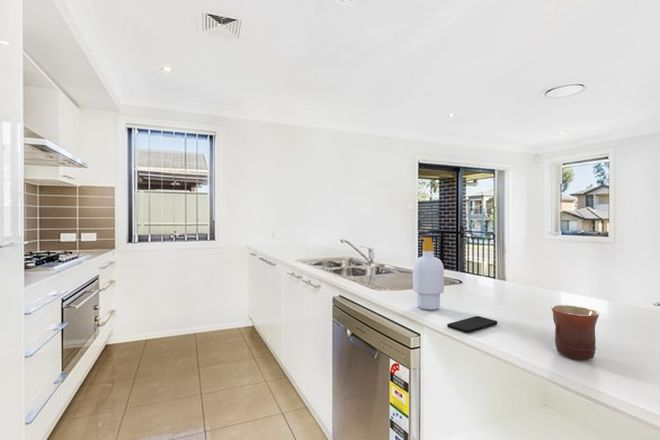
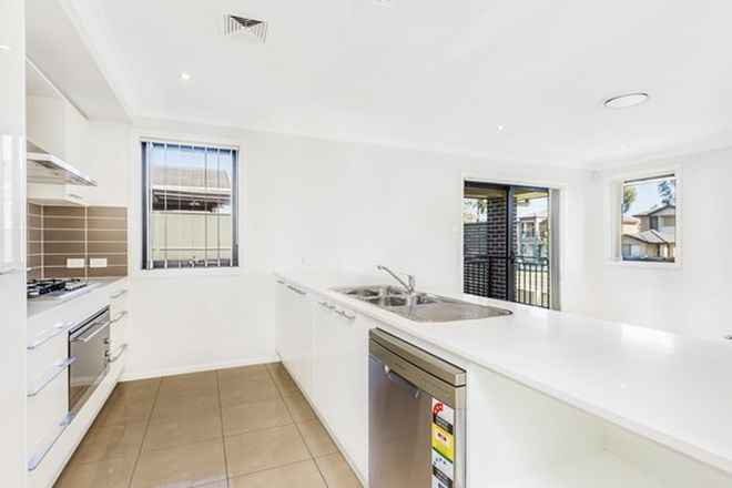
- smartphone [446,315,499,334]
- mug [551,304,600,361]
- soap bottle [412,236,445,311]
